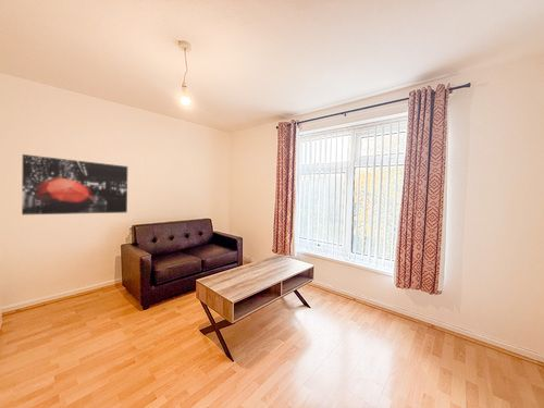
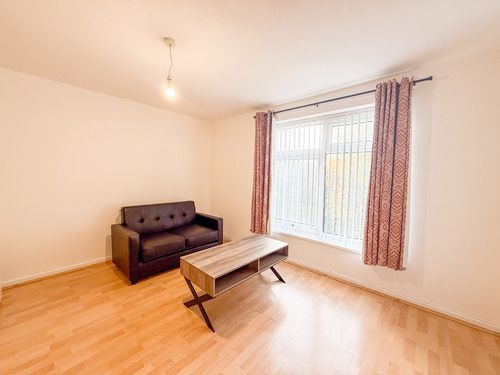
- wall art [21,153,128,215]
